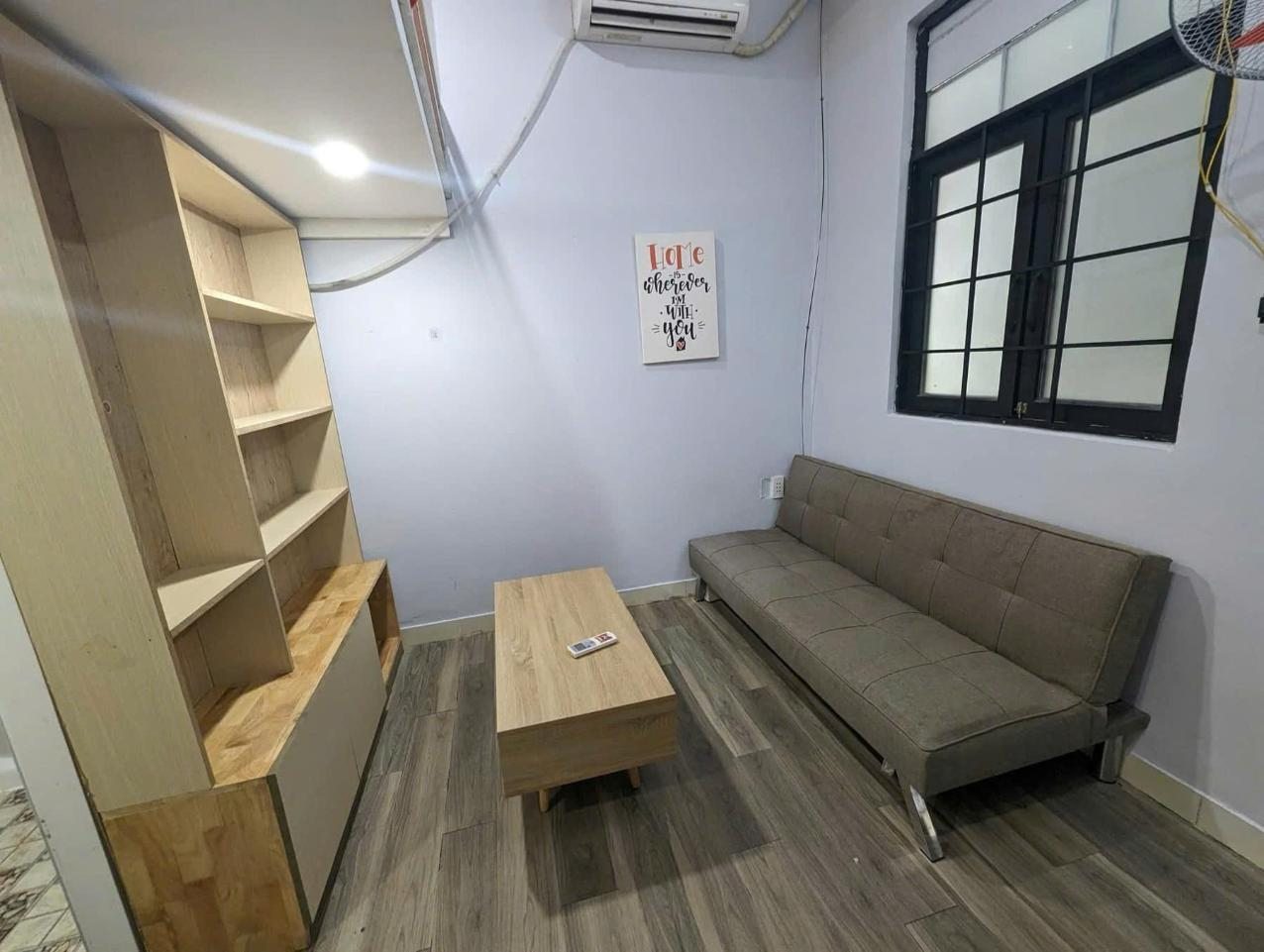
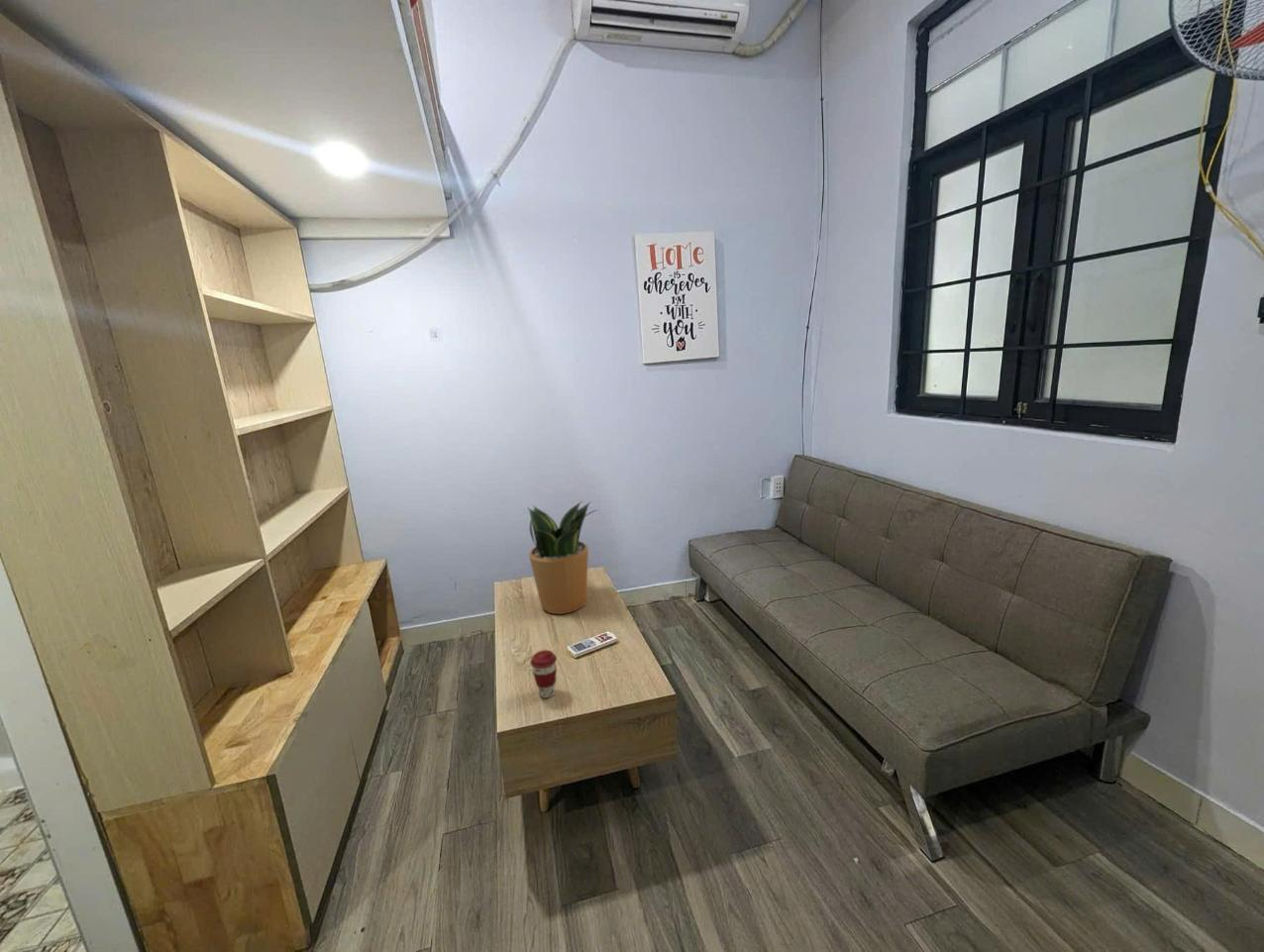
+ coffee cup [529,649,558,699]
+ potted plant [526,499,599,615]
